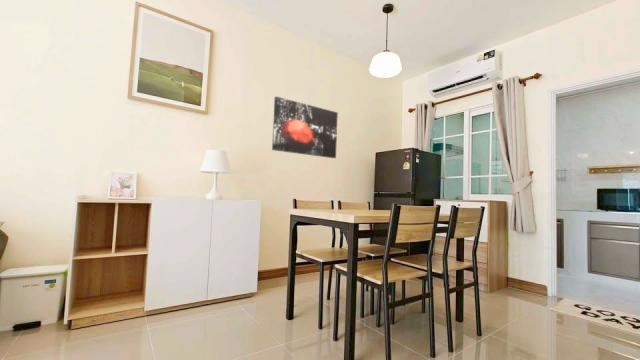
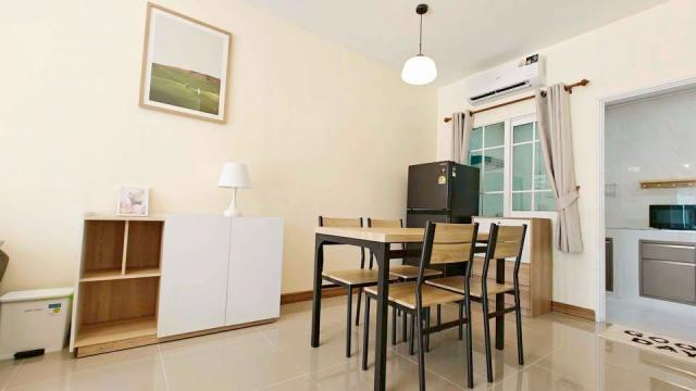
- wall art [271,96,339,159]
